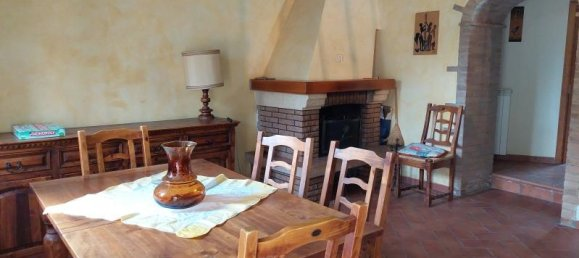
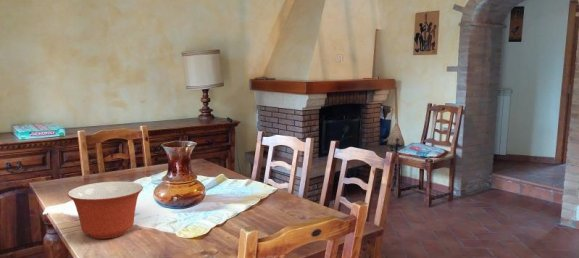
+ mixing bowl [67,181,144,240]
